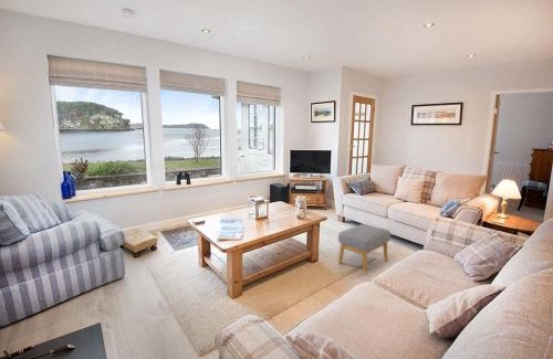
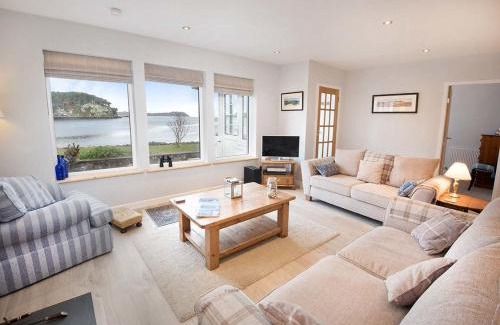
- footstool [337,223,392,275]
